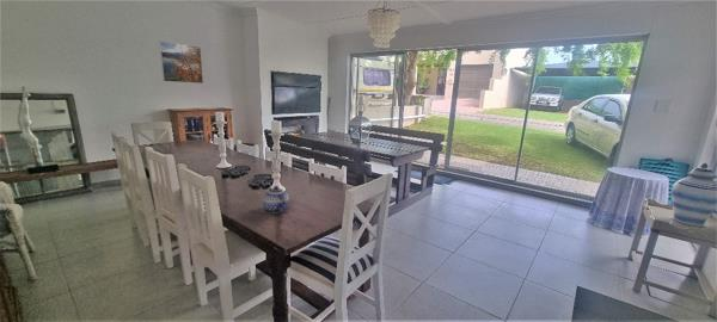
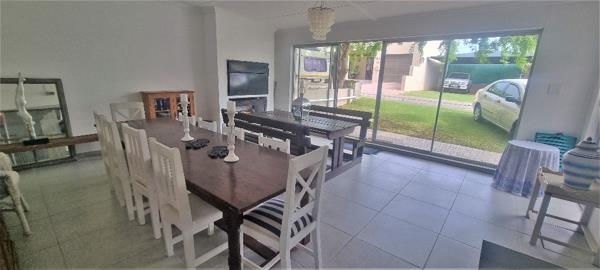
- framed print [158,39,204,85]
- teapot [262,185,290,215]
